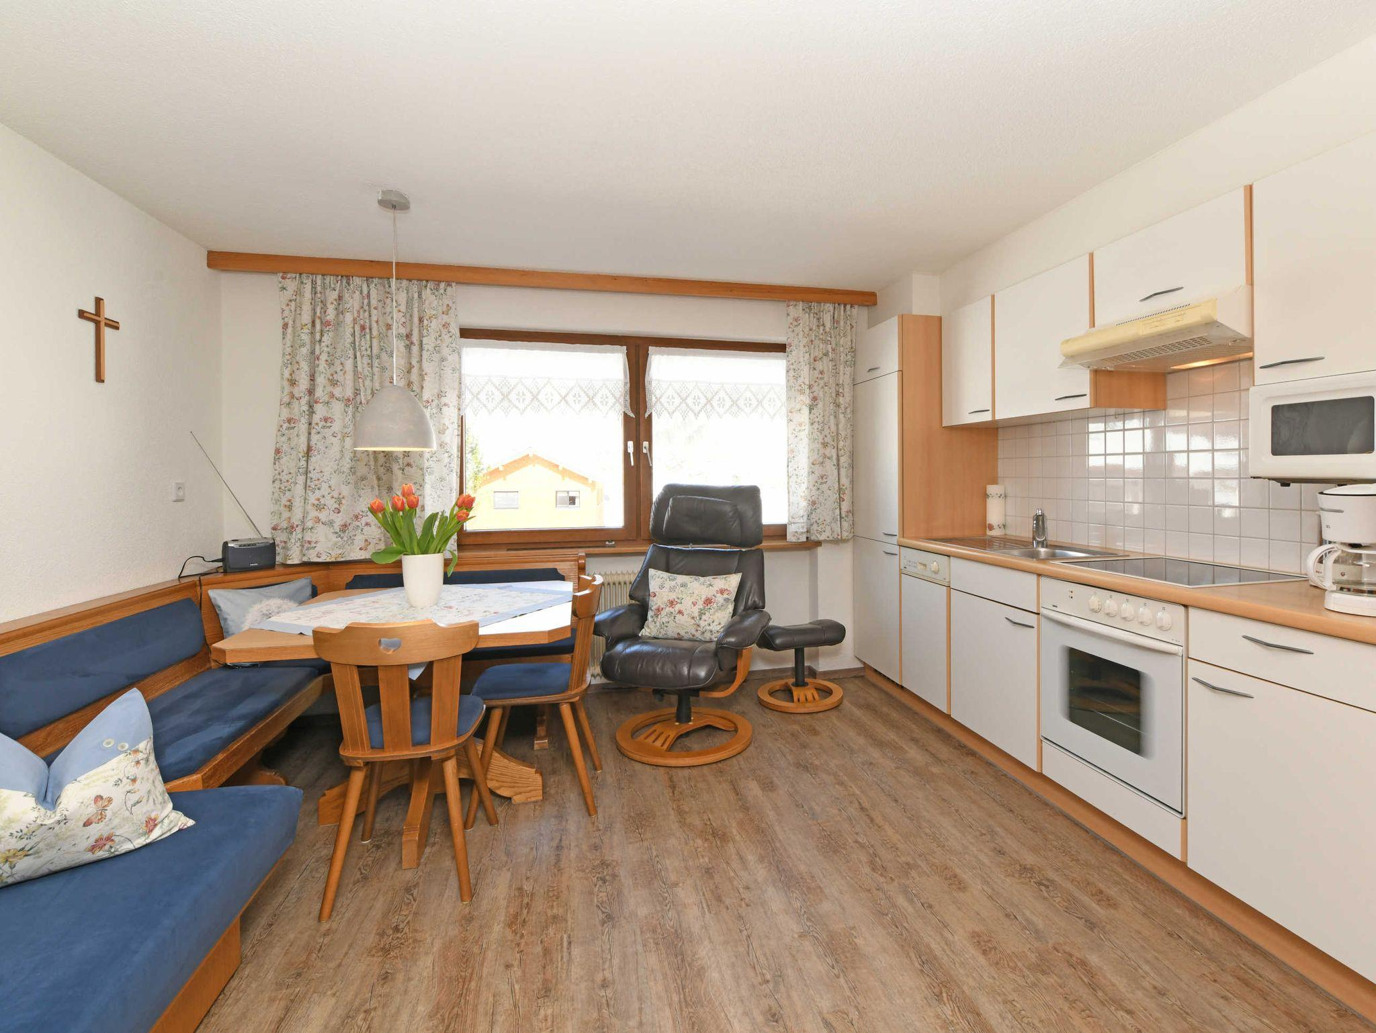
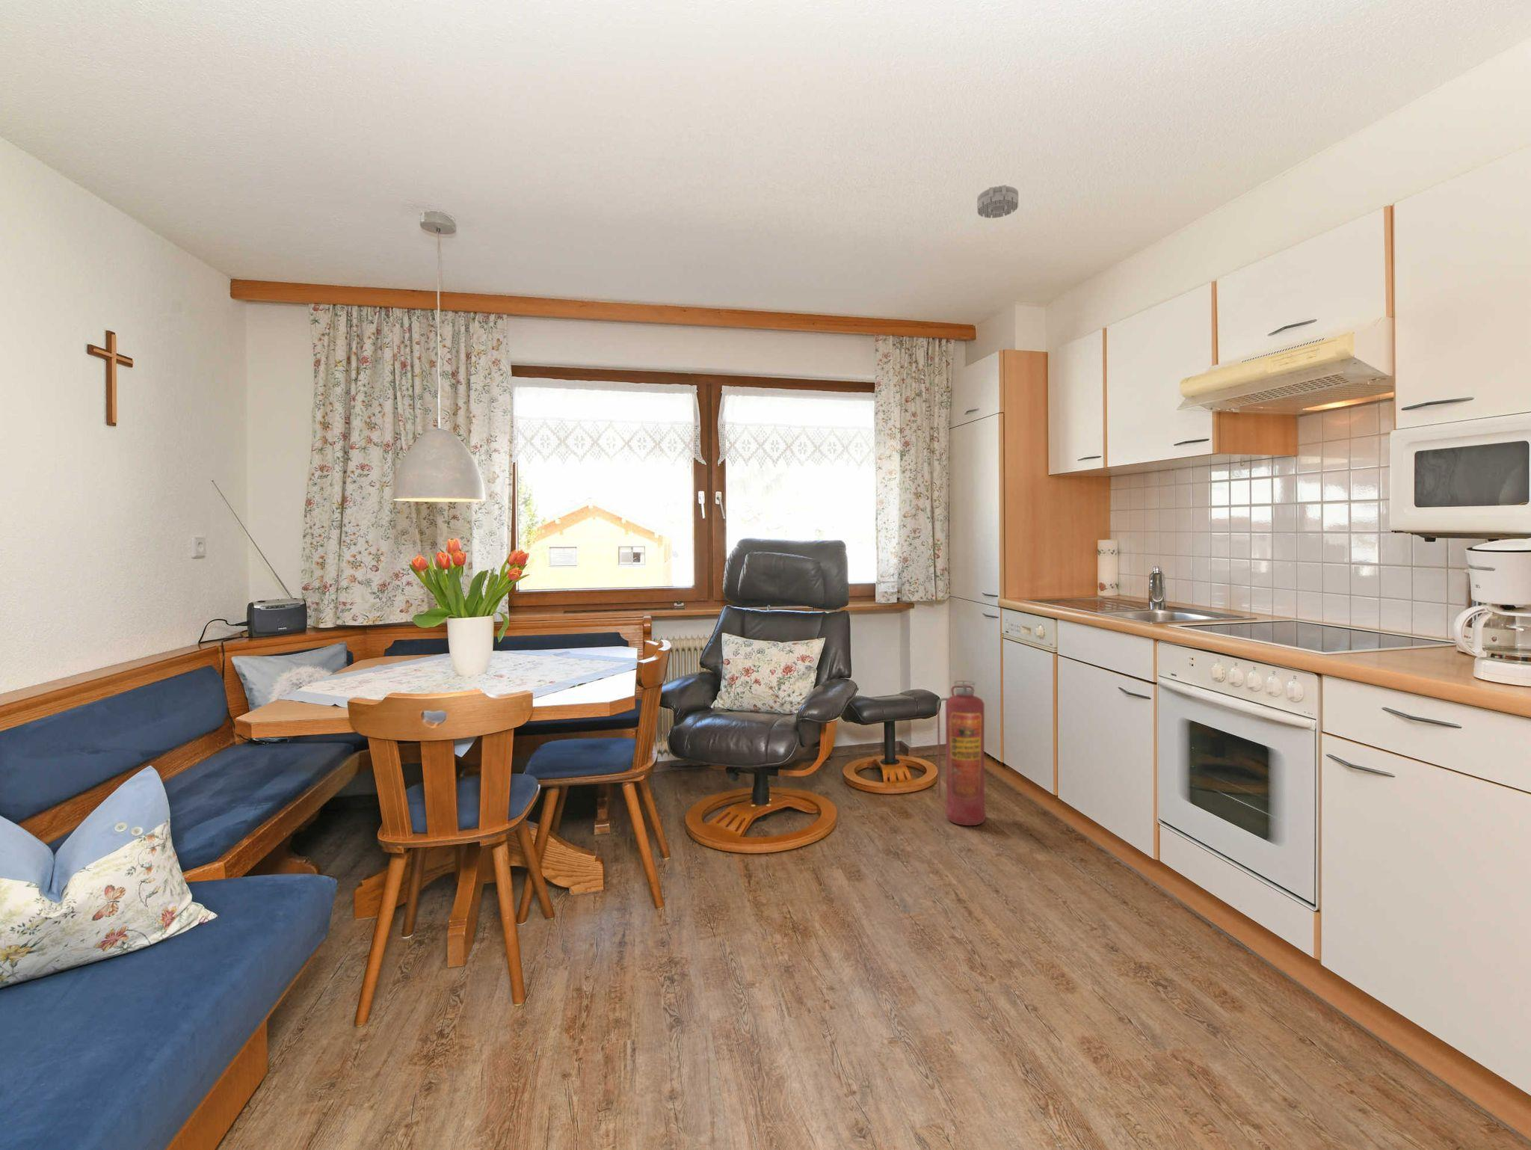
+ fire extinguisher [936,680,986,826]
+ smoke detector [977,184,1019,219]
